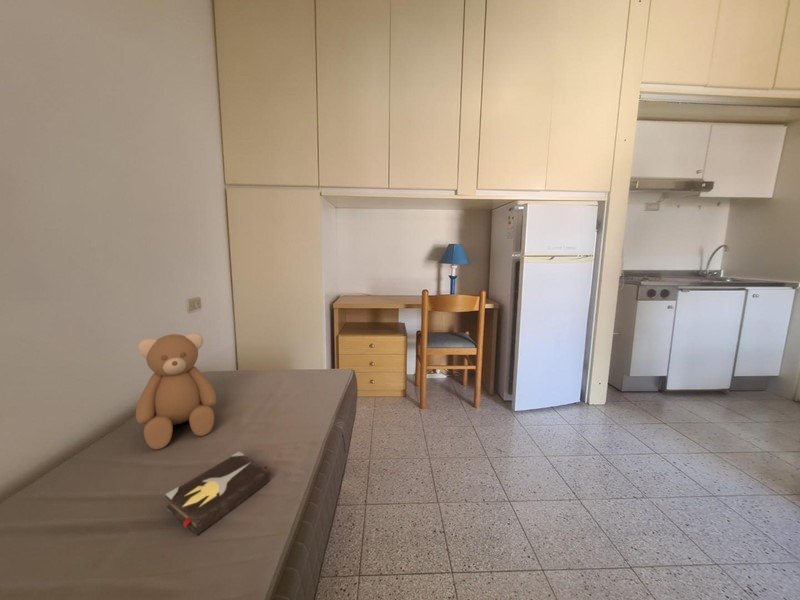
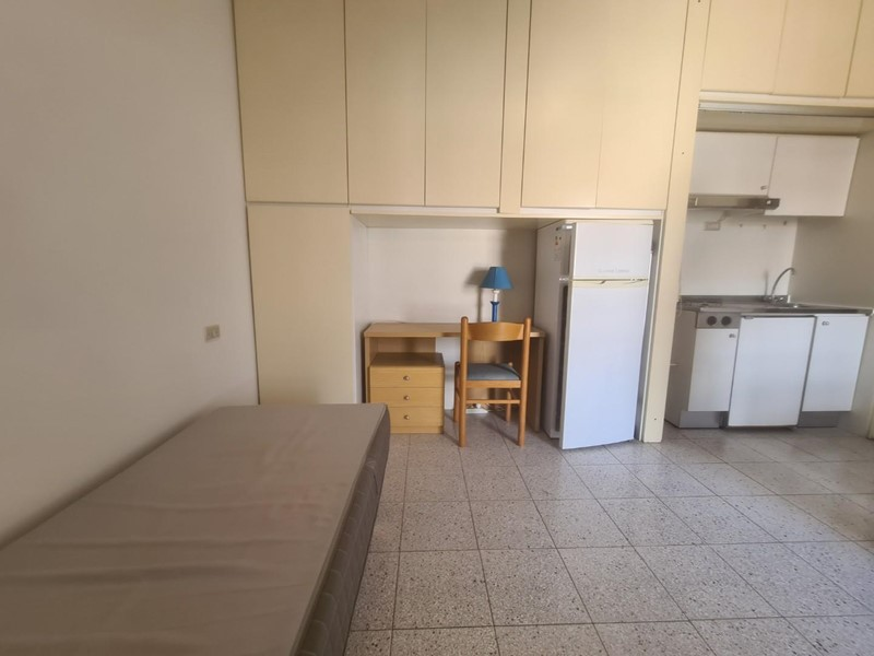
- hardback book [165,451,271,537]
- teddy bear [135,332,217,450]
